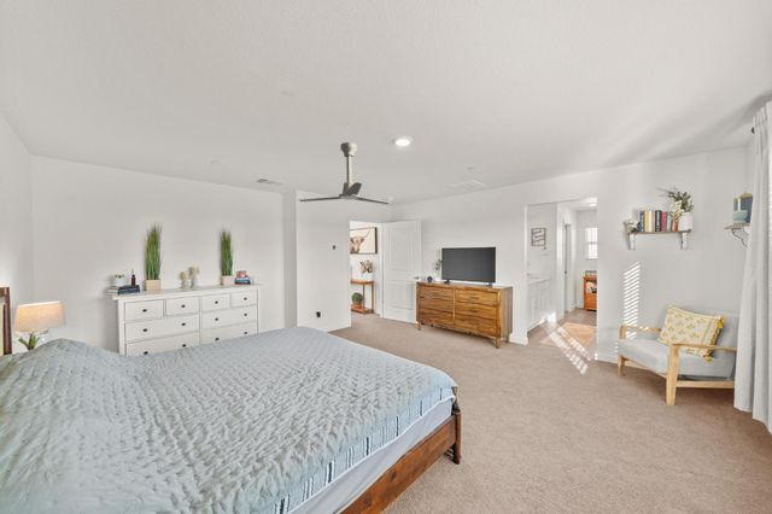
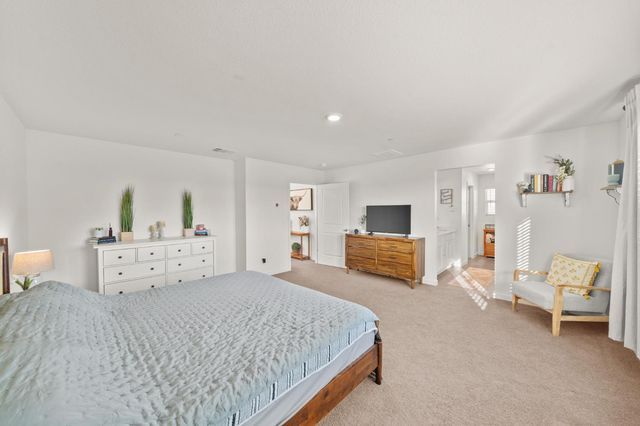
- ceiling fan [299,141,390,205]
